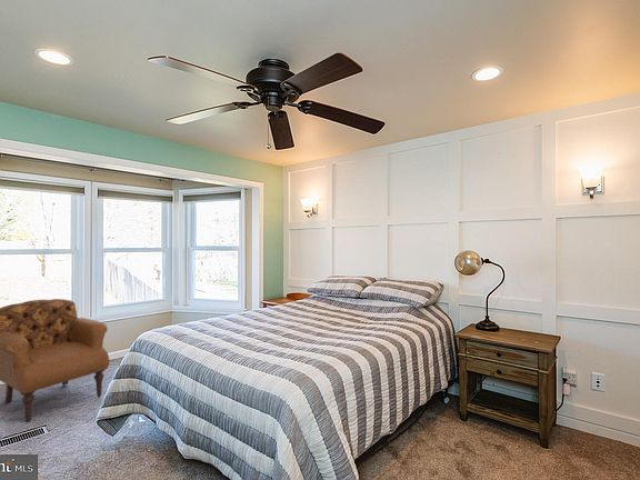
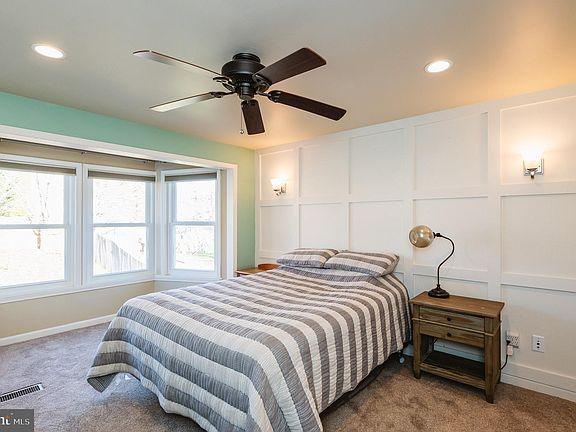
- armchair [0,298,110,423]
